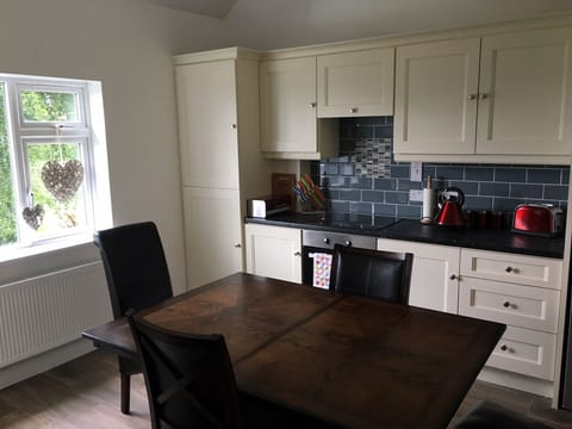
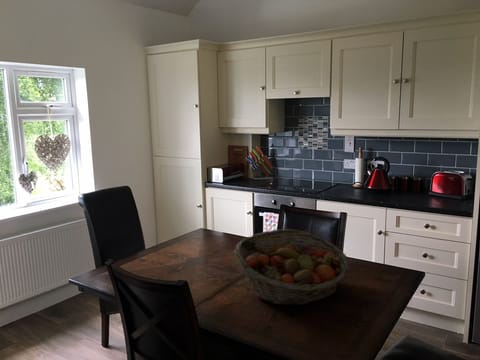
+ fruit basket [234,228,351,307]
